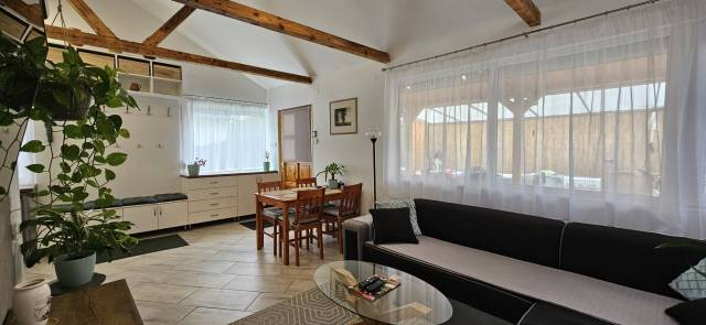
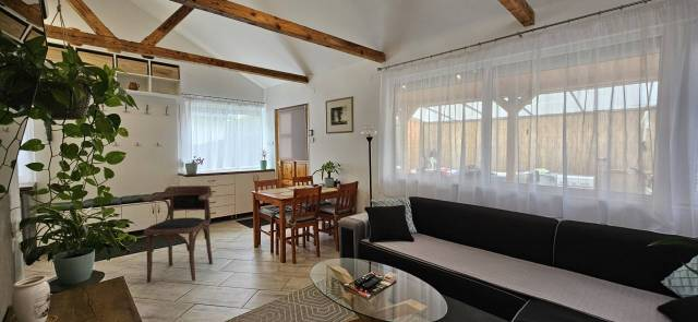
+ armchair [142,184,214,284]
